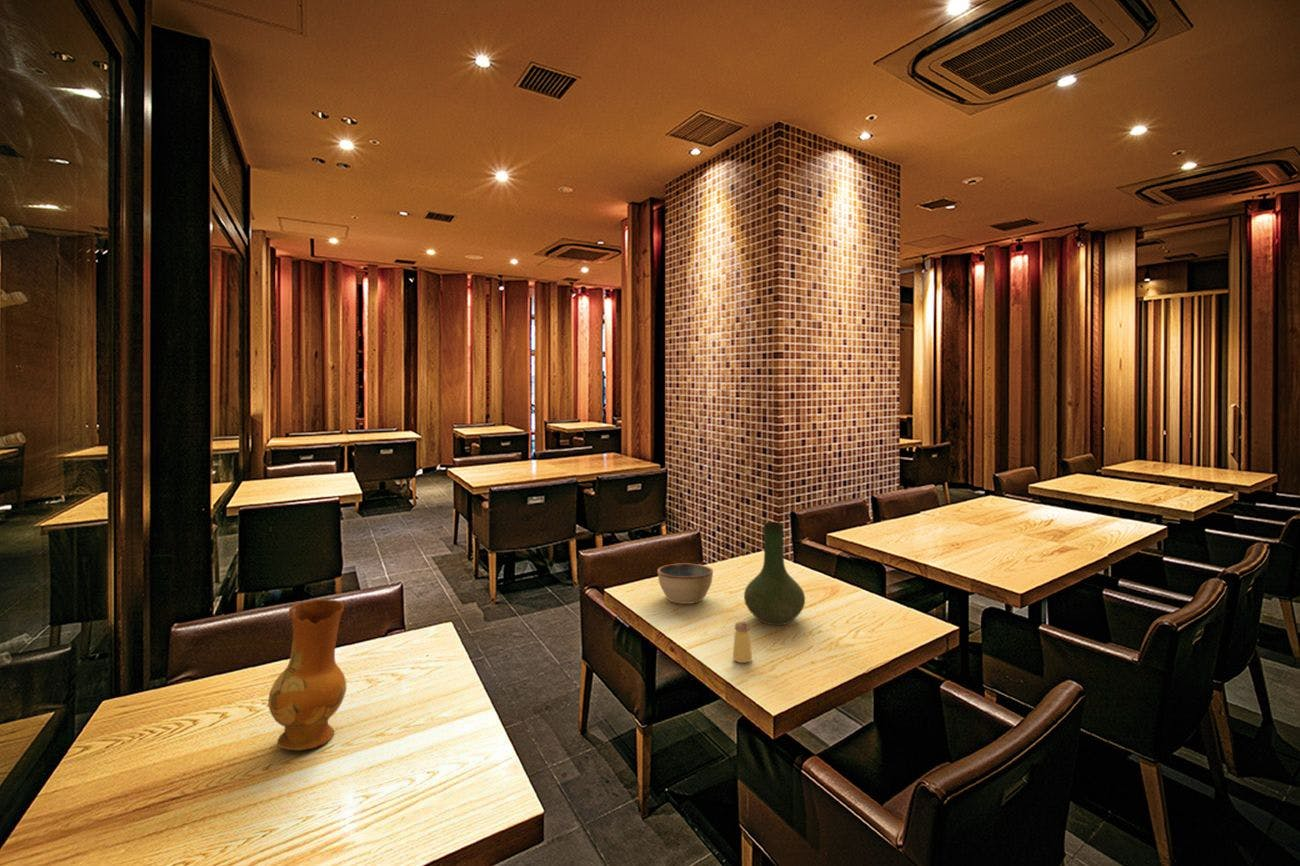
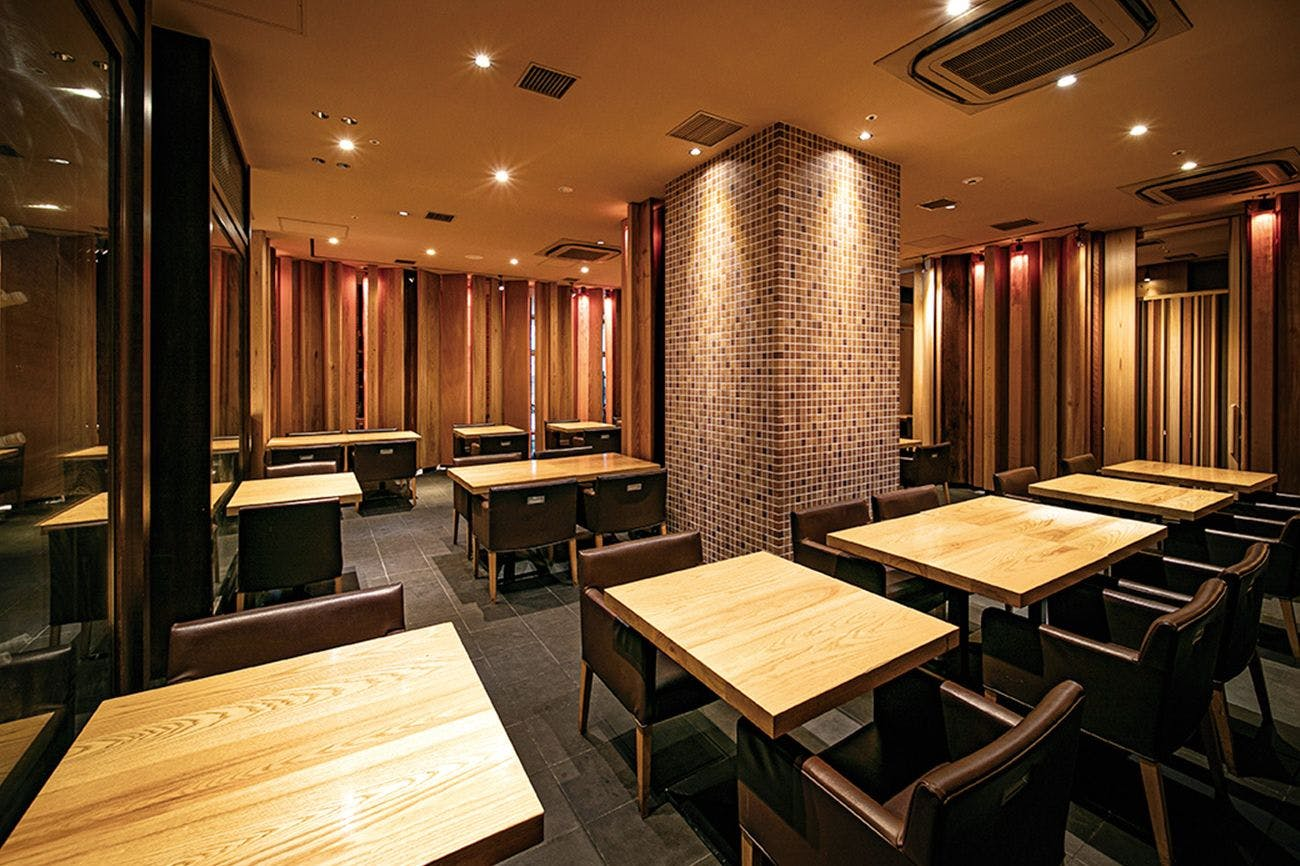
- ceramic jug [267,598,347,752]
- saltshaker [732,621,753,664]
- bowl [657,563,714,605]
- vase [743,521,806,626]
